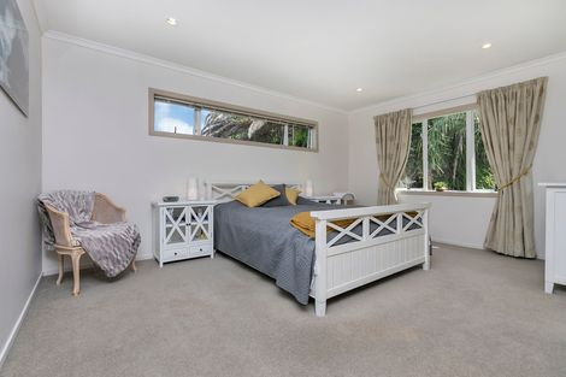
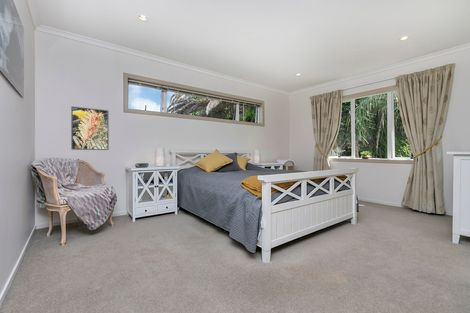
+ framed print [70,105,110,151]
